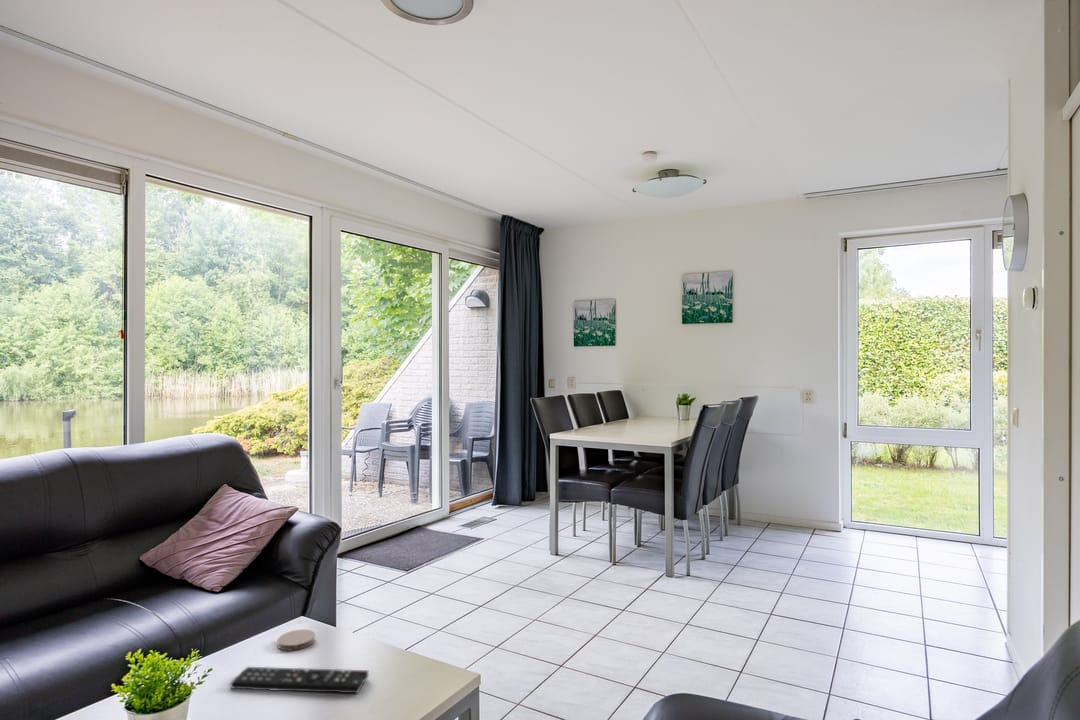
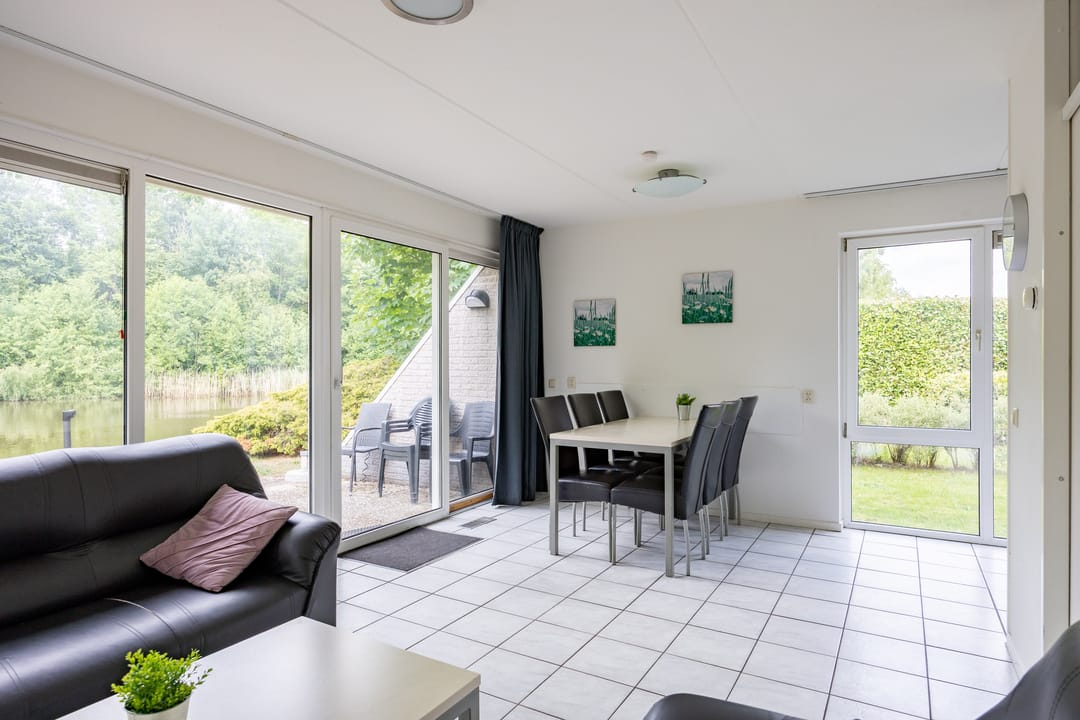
- coaster [276,629,316,651]
- remote control [230,666,369,694]
